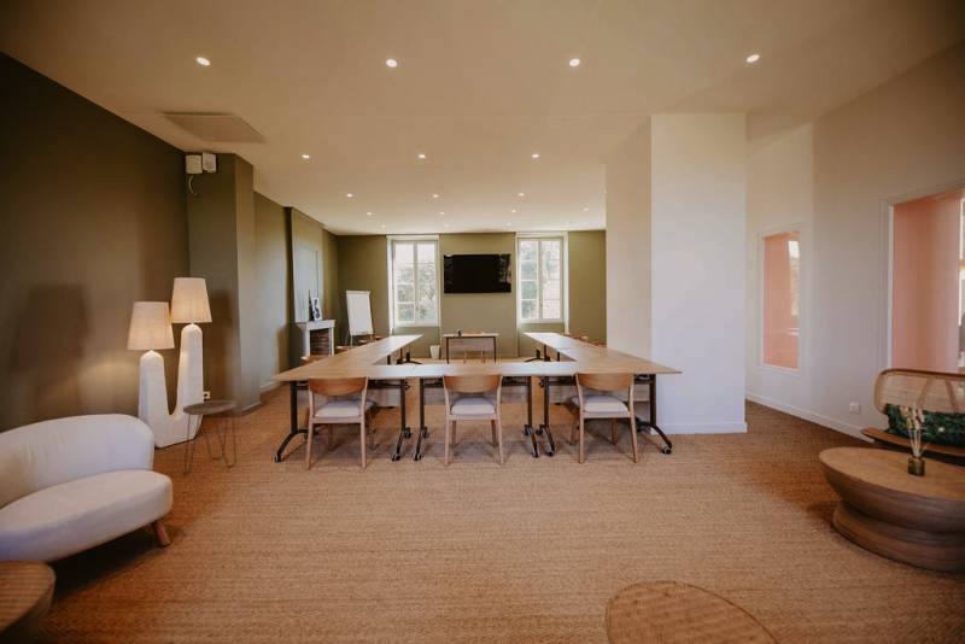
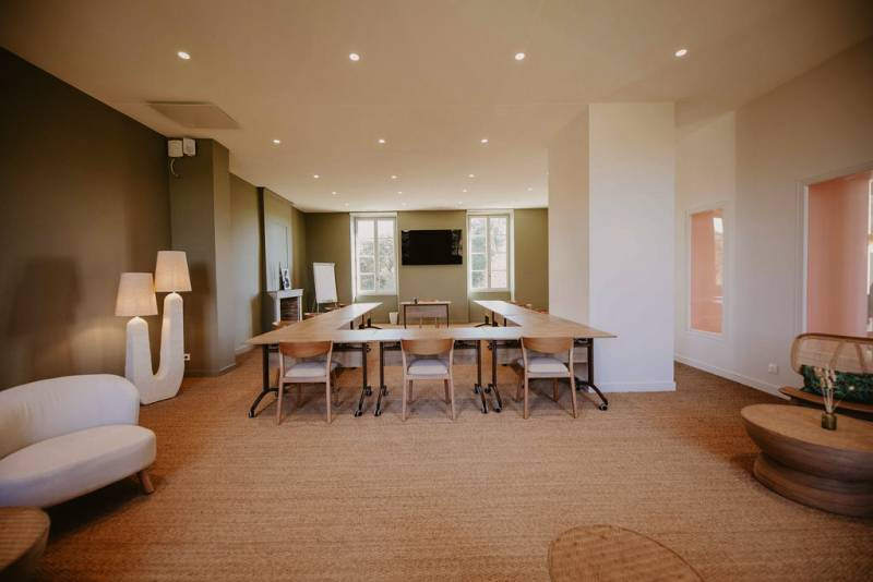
- side table [182,399,238,475]
